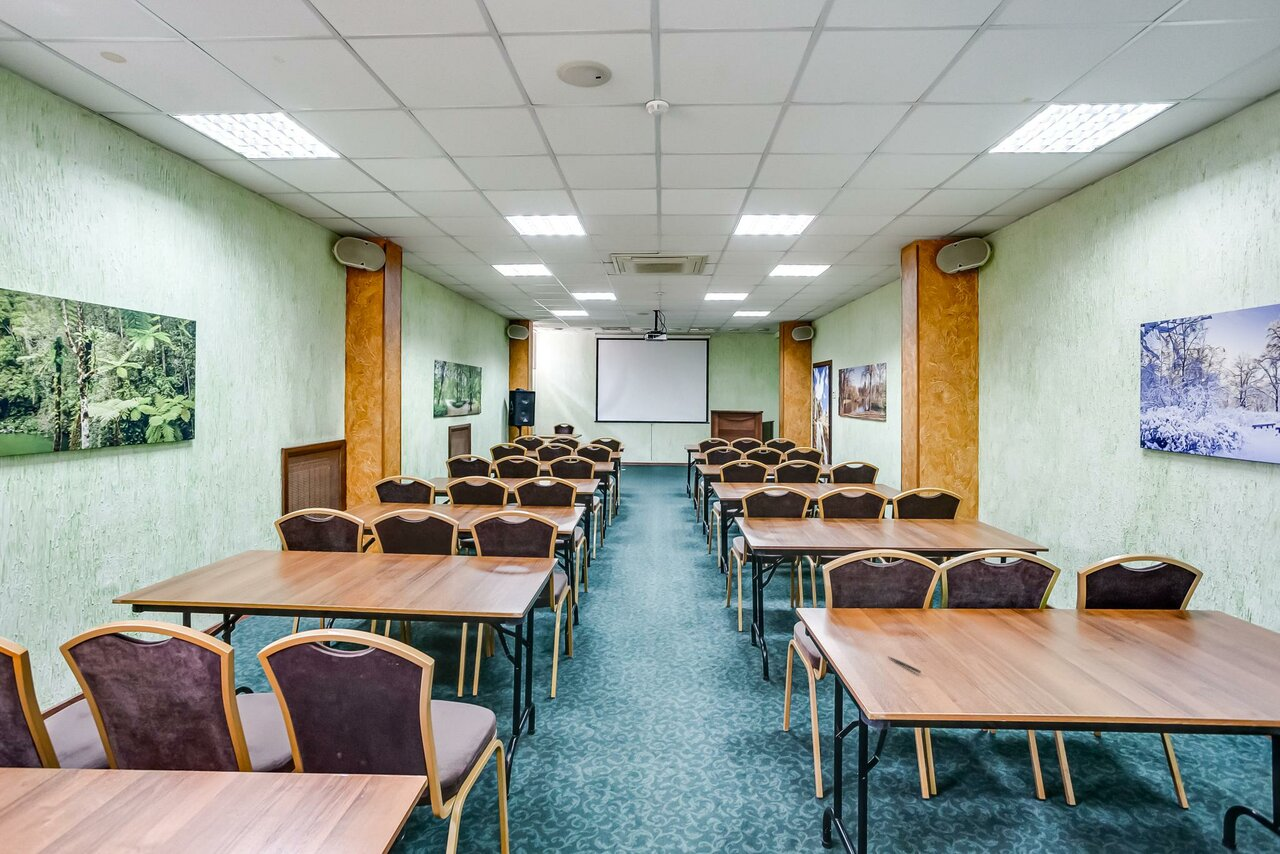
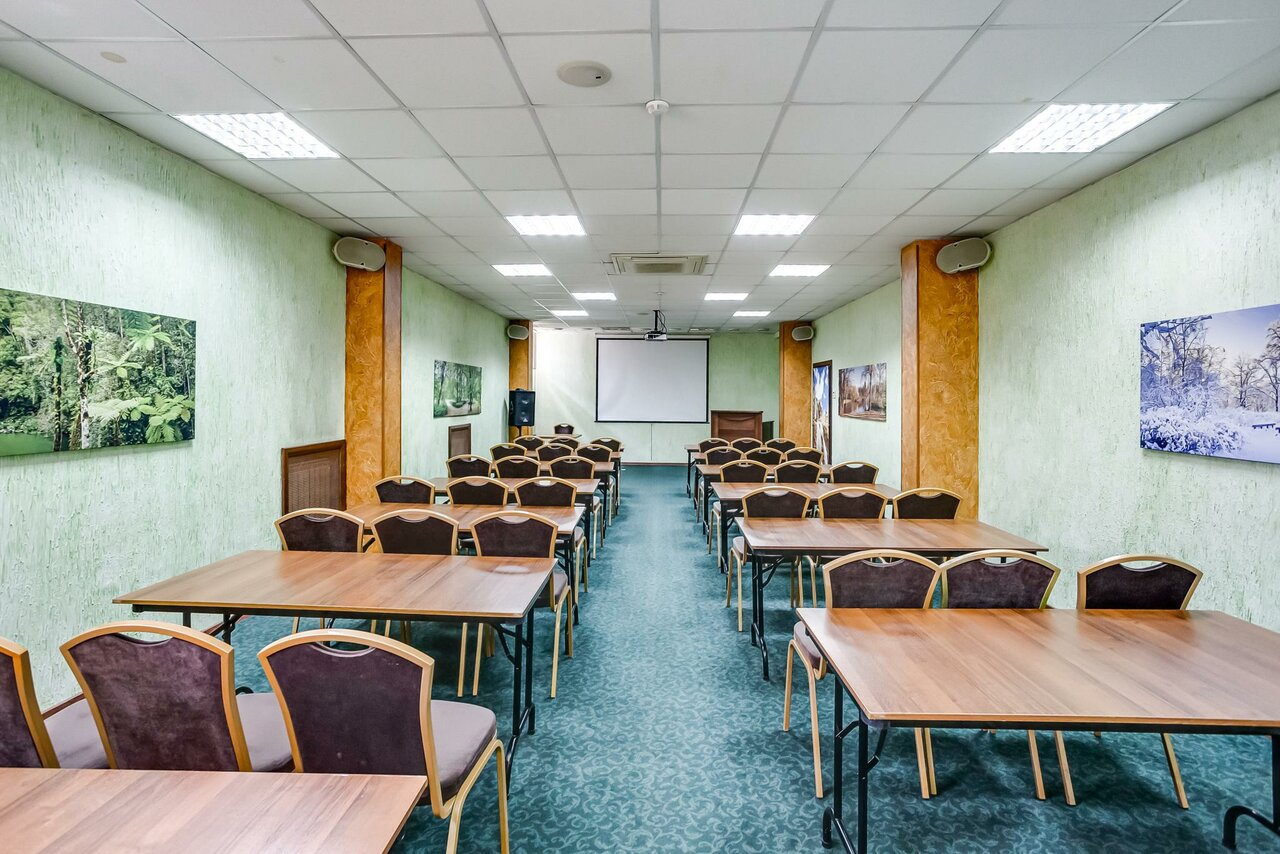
- pen [886,655,922,674]
